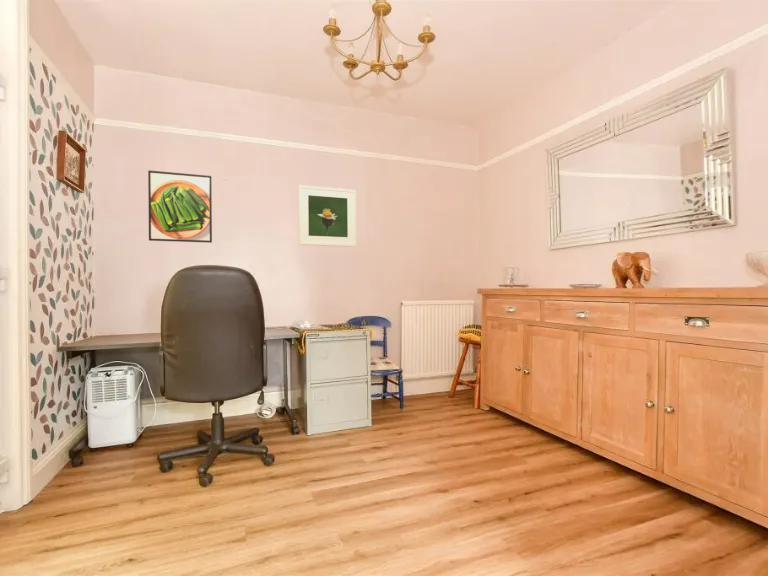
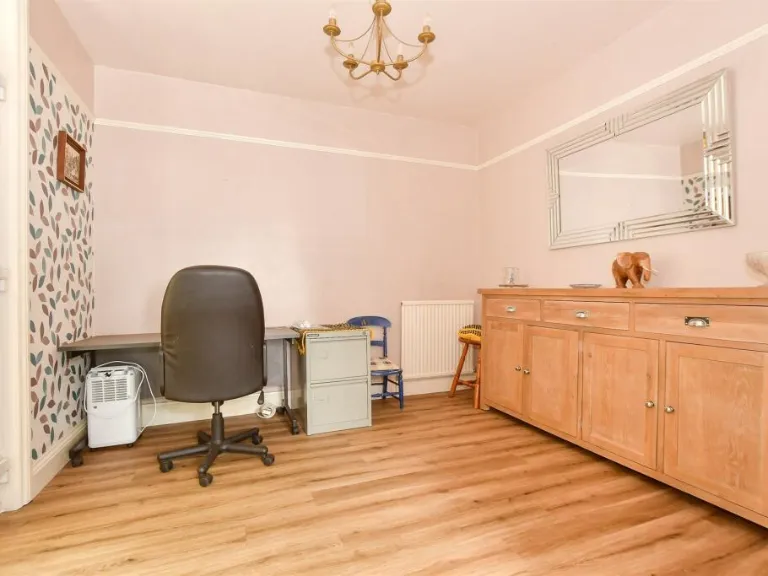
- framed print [298,184,357,248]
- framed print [147,169,213,244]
